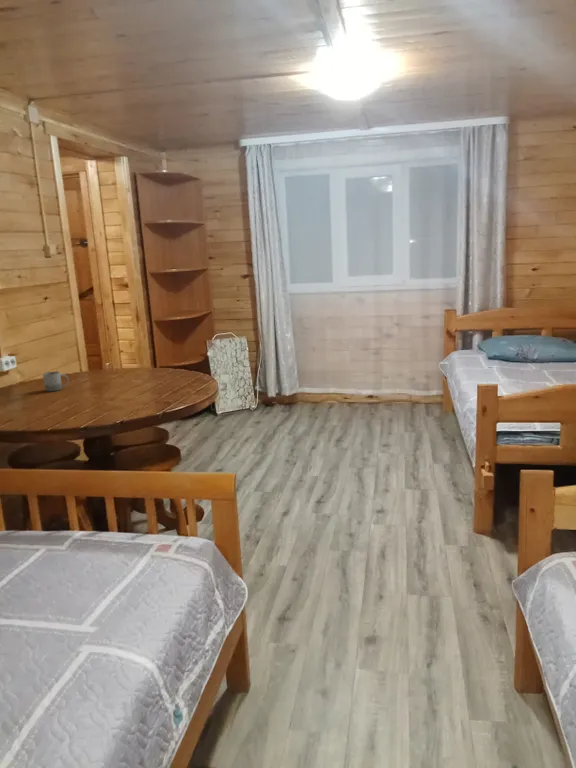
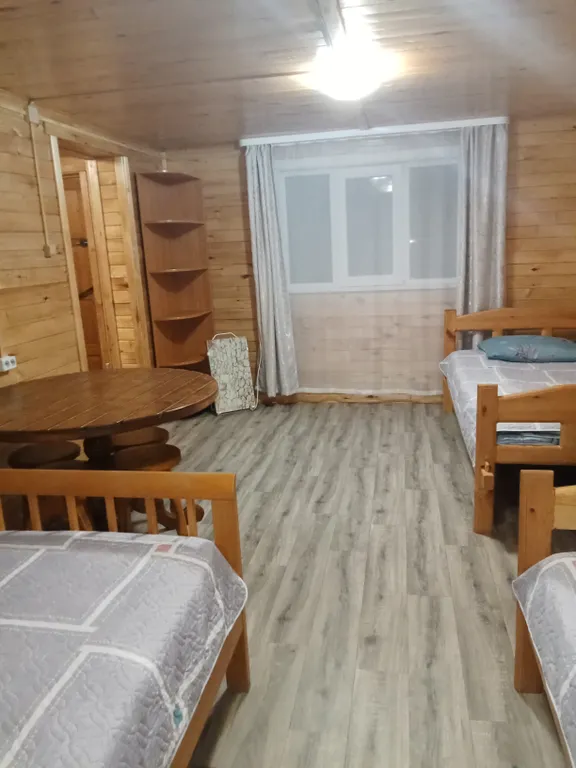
- cup [42,371,69,392]
